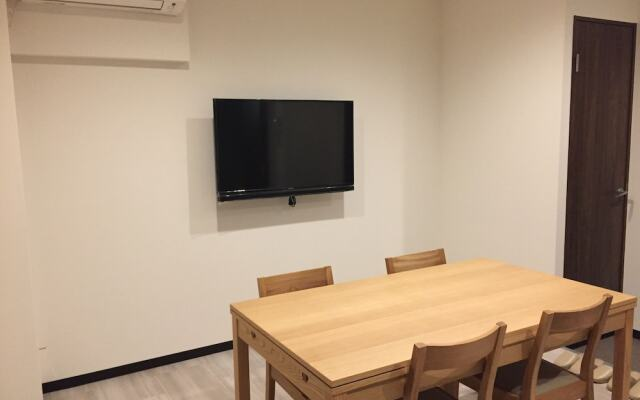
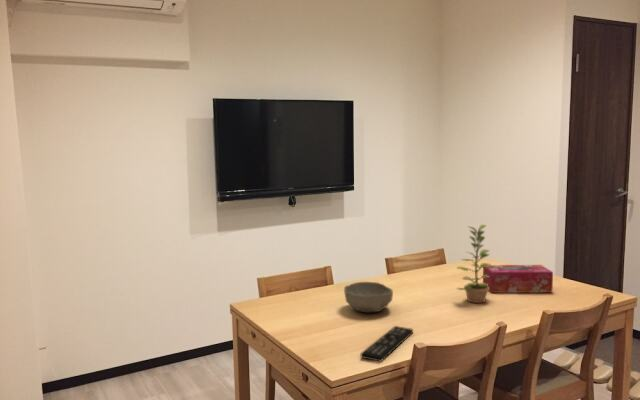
+ bowl [343,281,394,314]
+ tissue box [482,264,554,294]
+ remote control [360,325,414,363]
+ plant [455,224,492,304]
